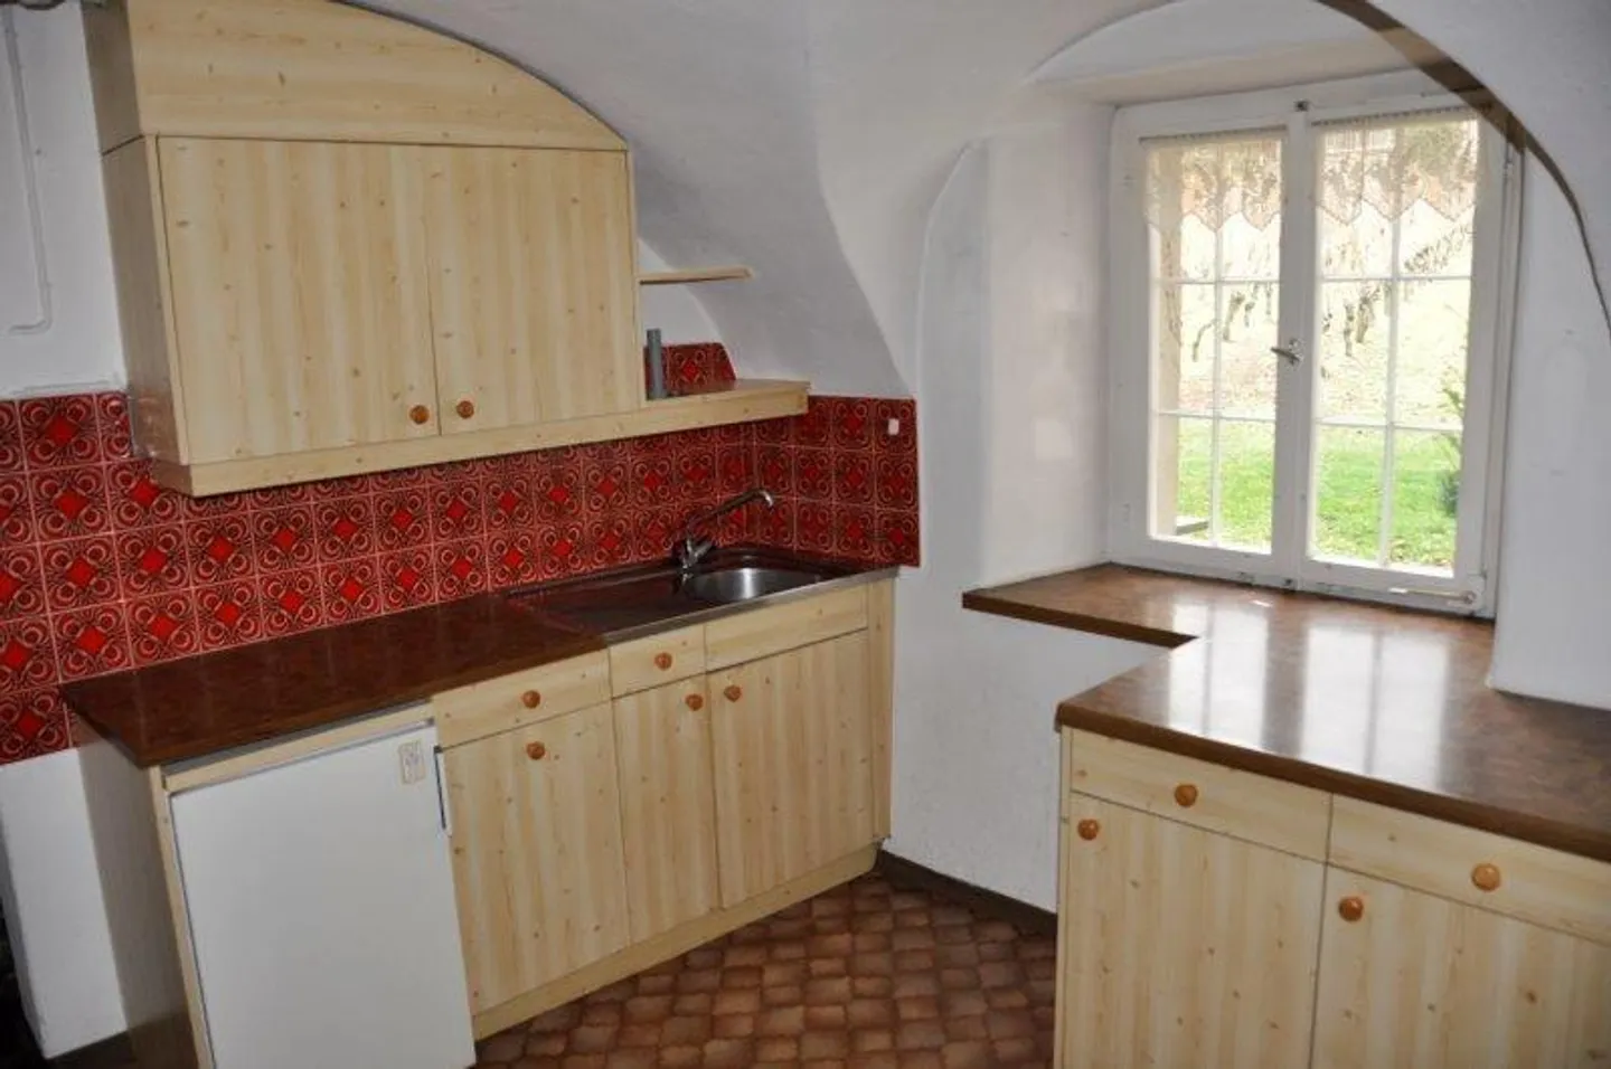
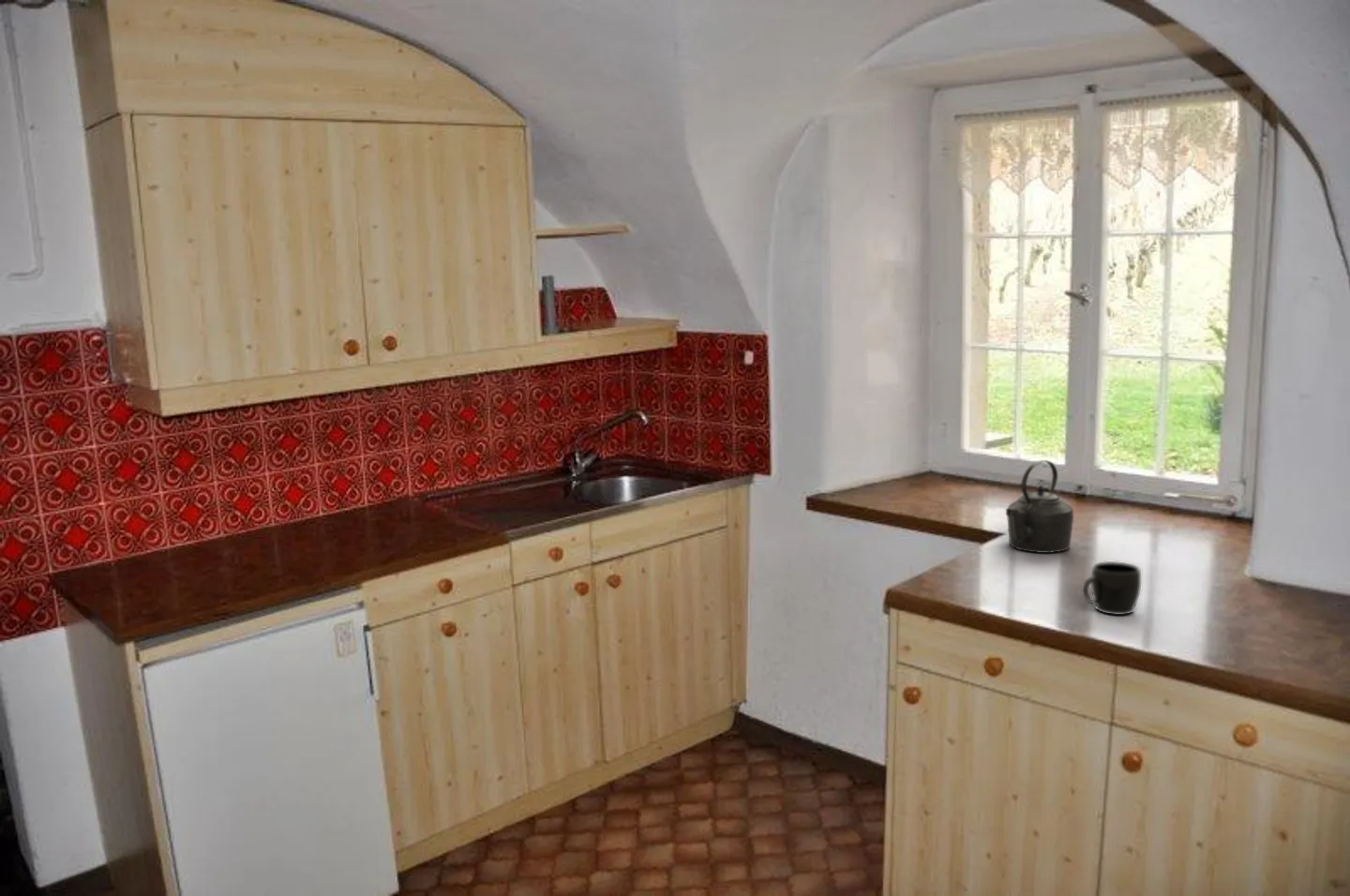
+ mug [1082,560,1142,616]
+ kettle [1005,459,1074,554]
